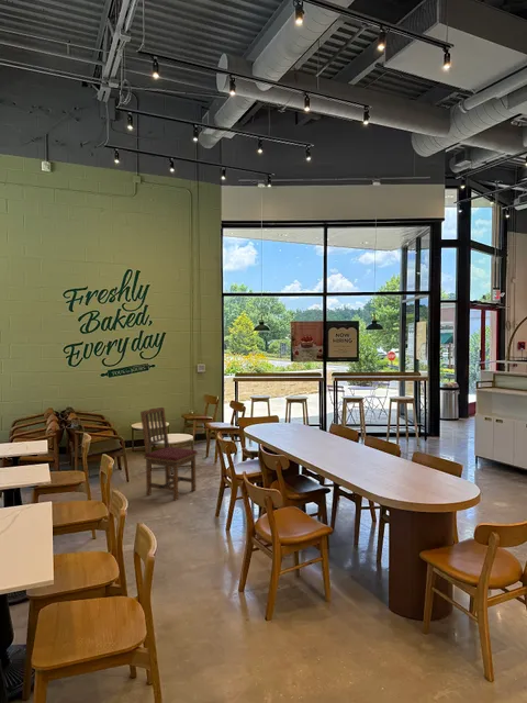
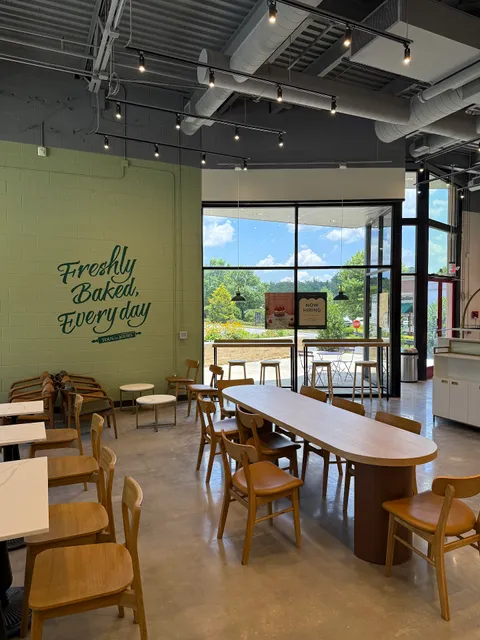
- dining chair [139,406,199,501]
